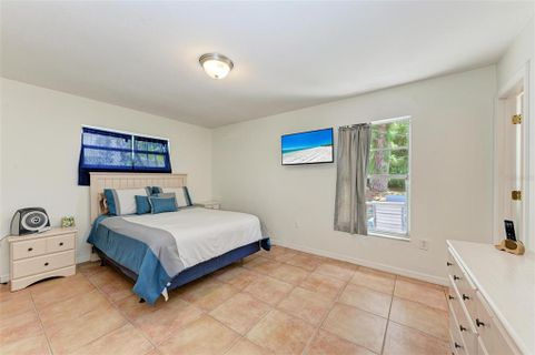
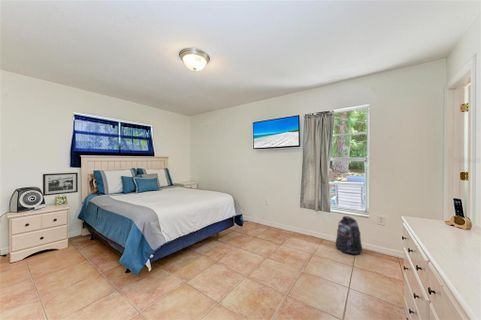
+ picture frame [42,172,79,197]
+ backpack [334,215,363,256]
